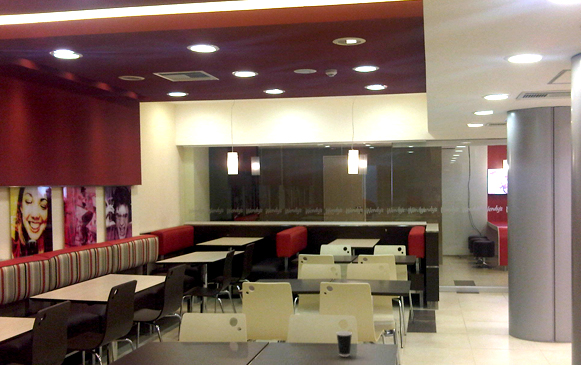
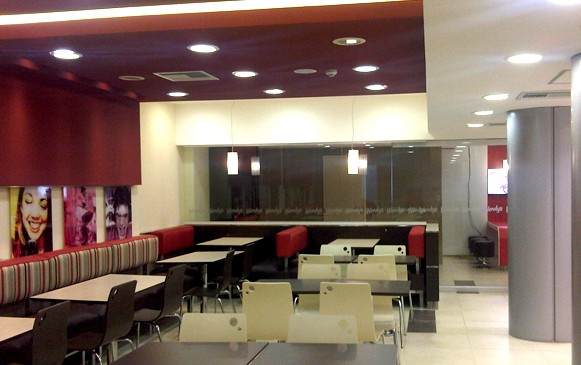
- dixie cup [335,330,353,358]
